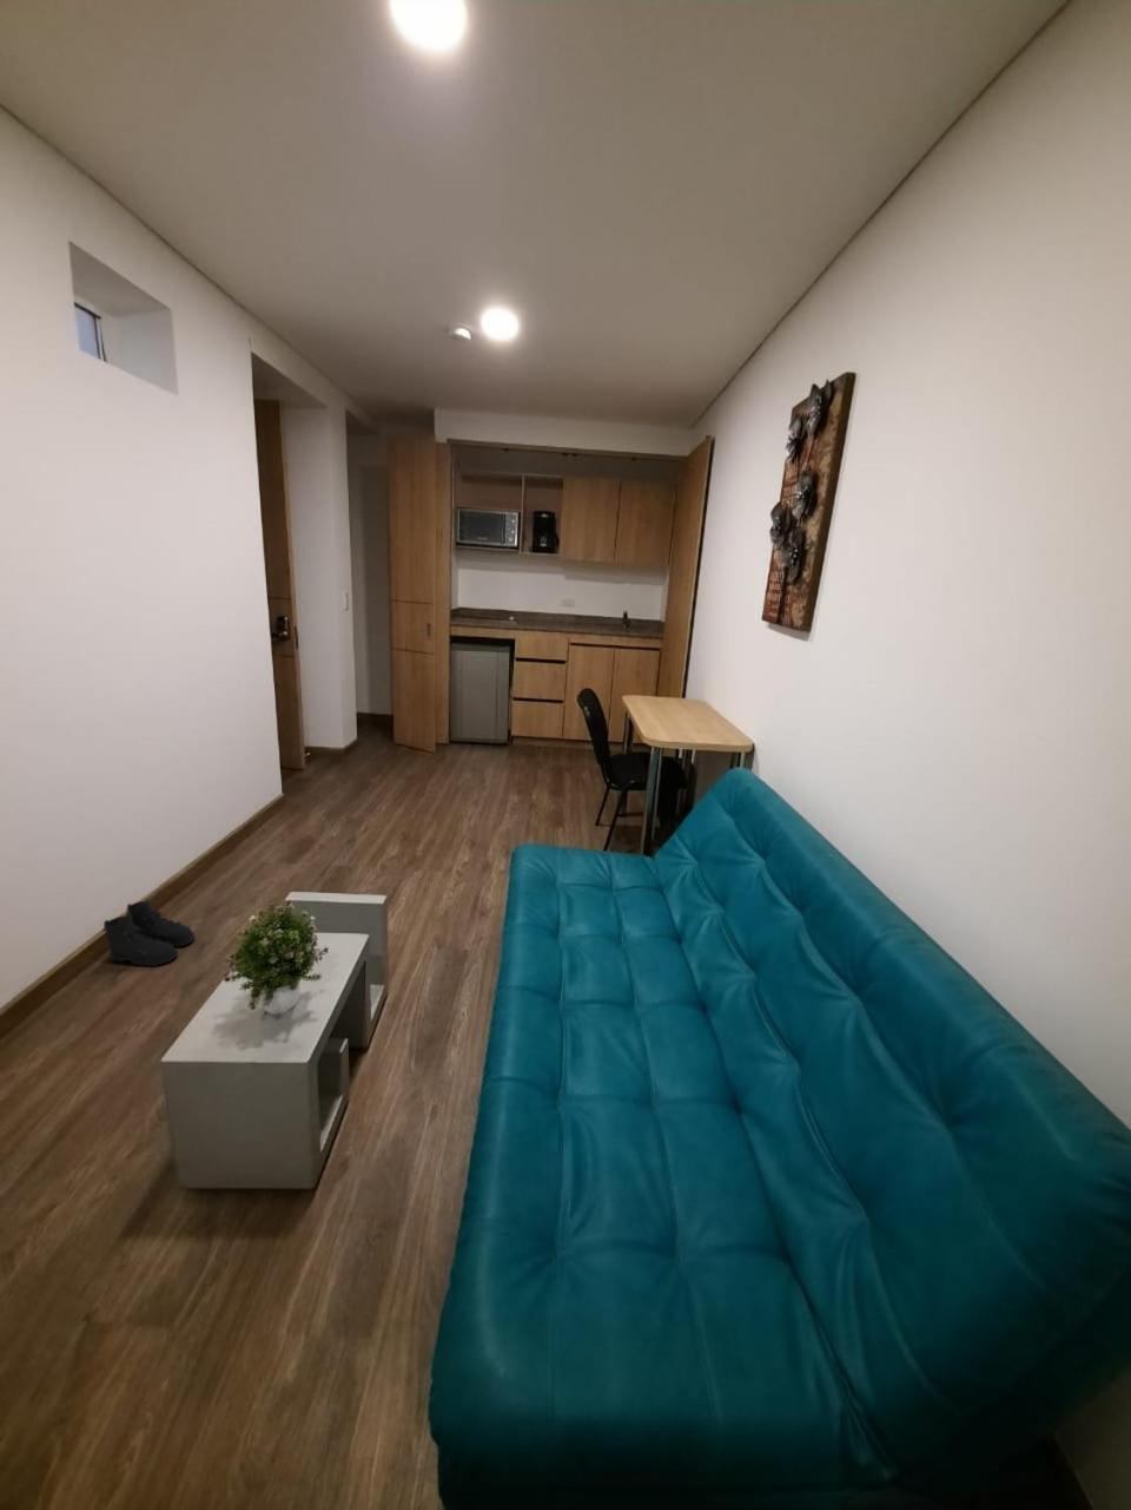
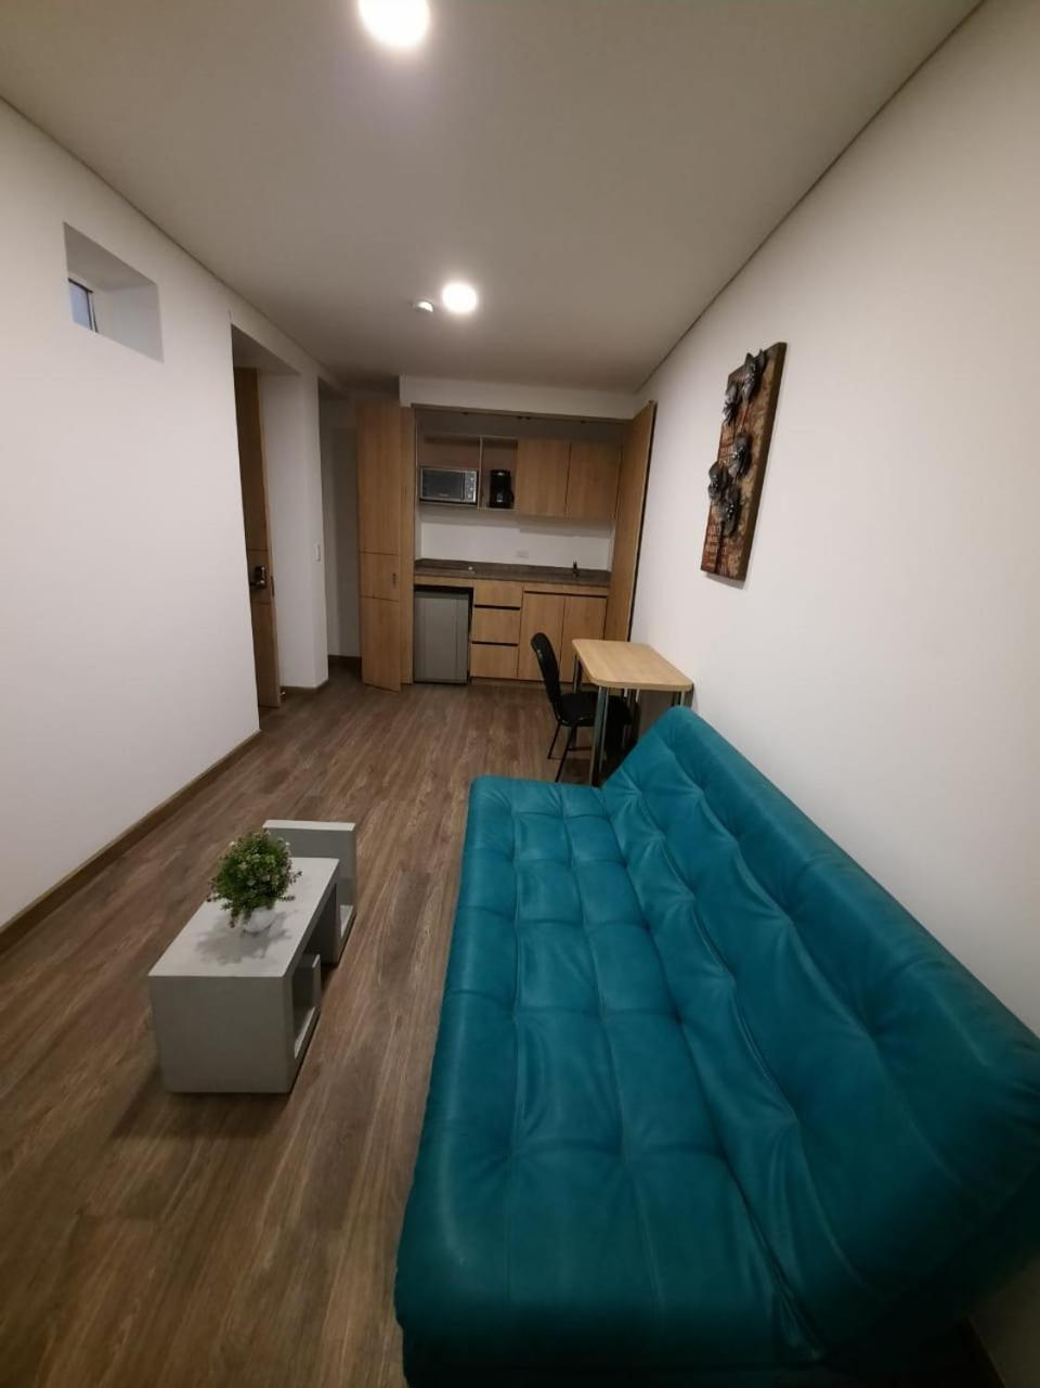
- boots [101,898,197,968]
